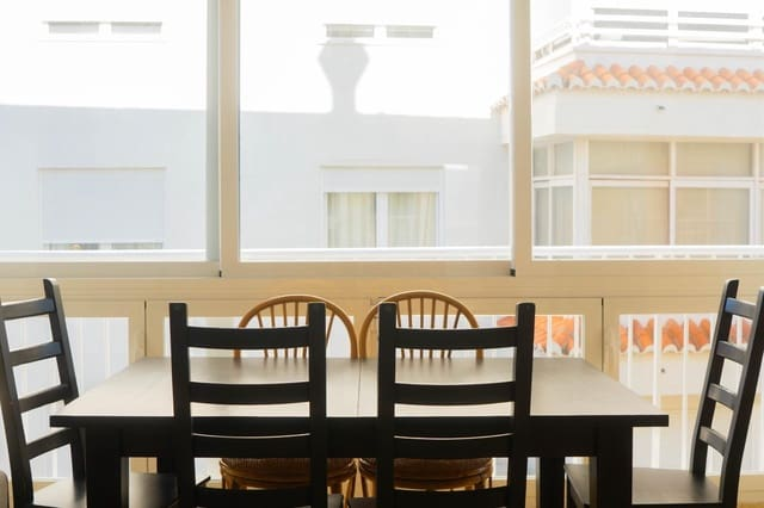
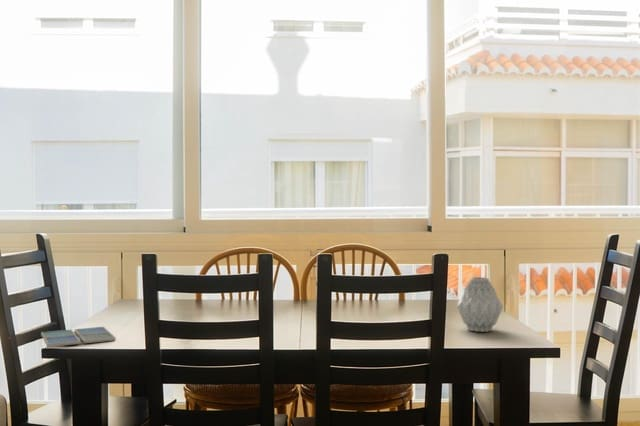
+ vase [455,276,504,333]
+ drink coaster [40,326,117,348]
